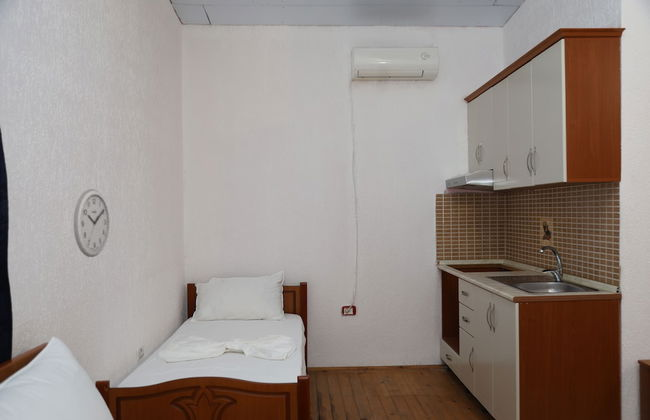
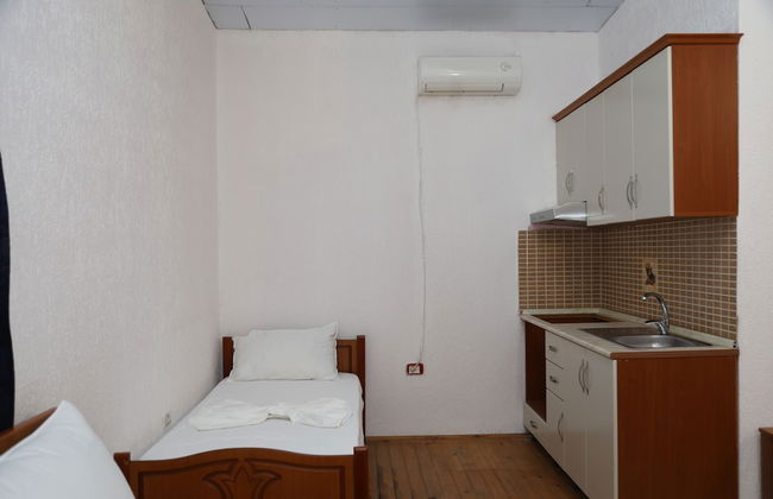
- wall clock [73,188,111,258]
